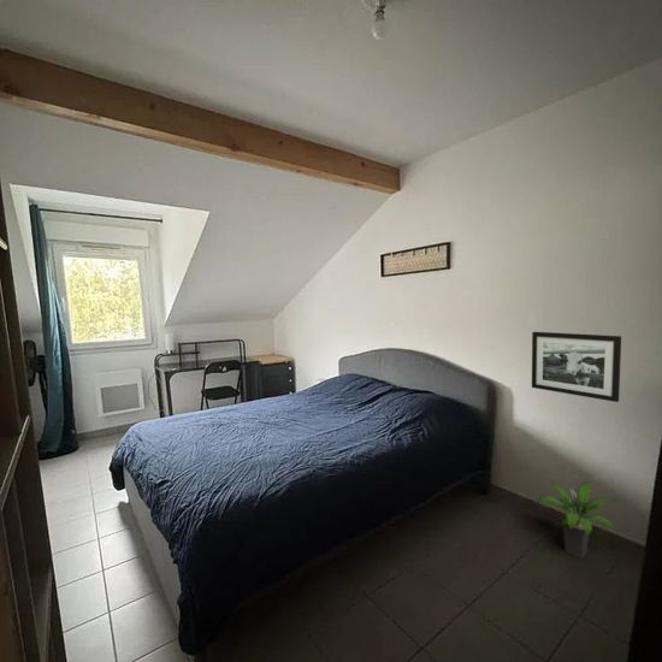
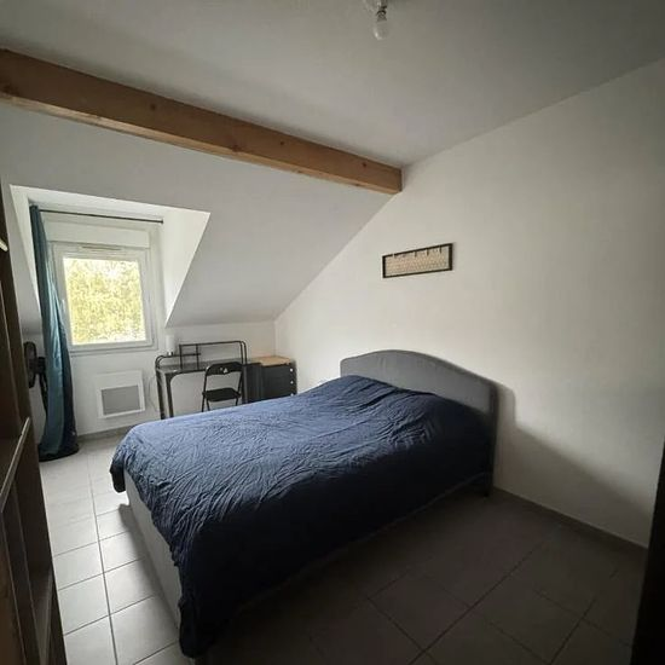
- picture frame [531,331,622,403]
- potted plant [536,479,617,560]
